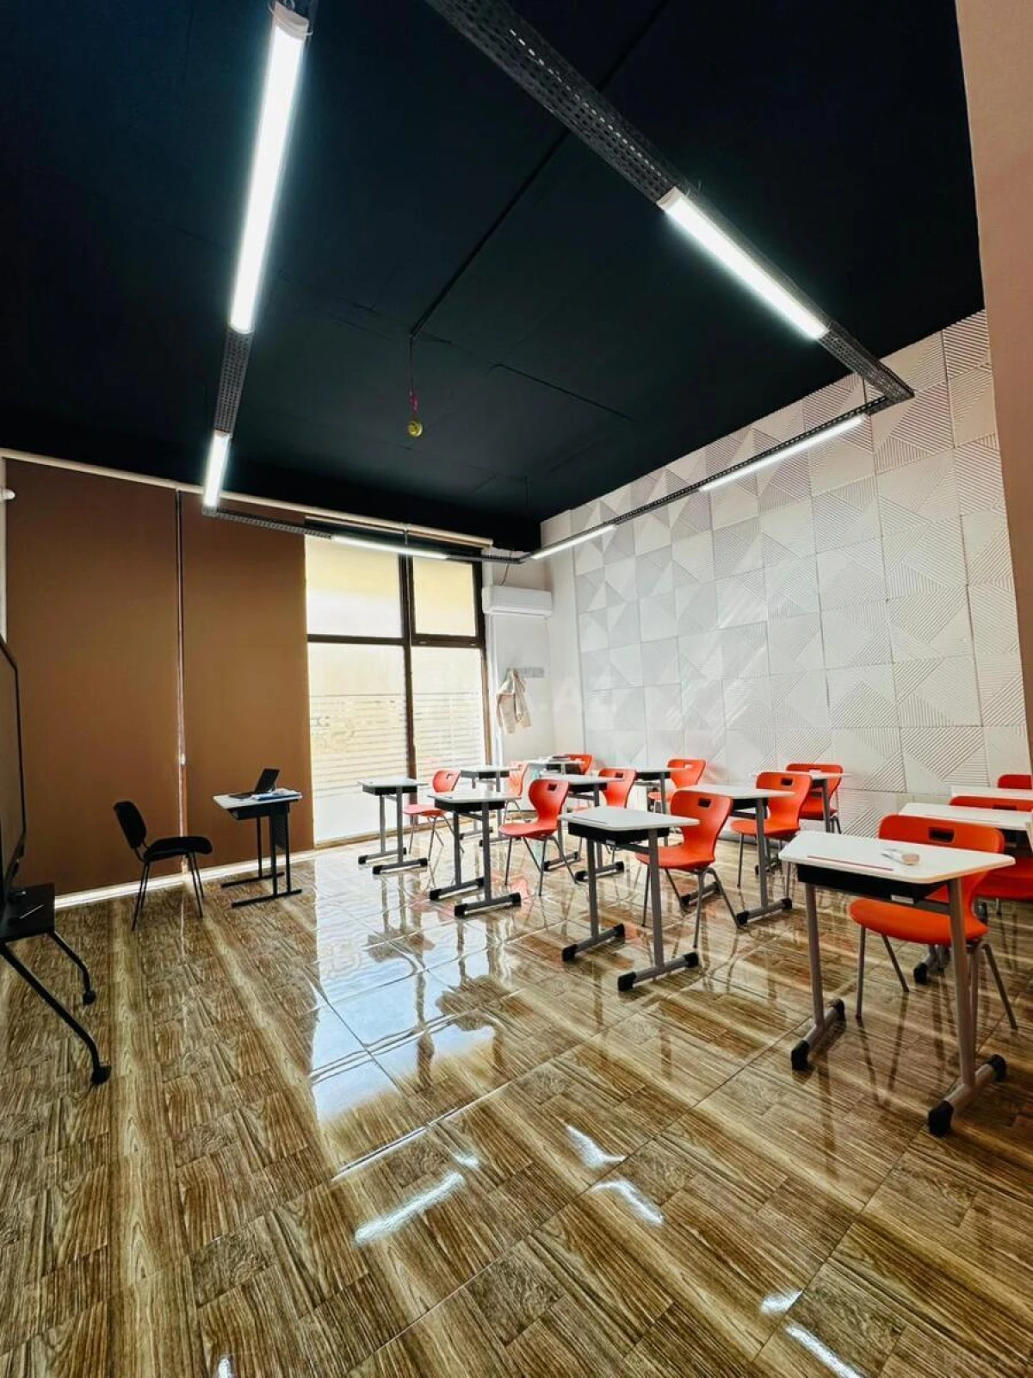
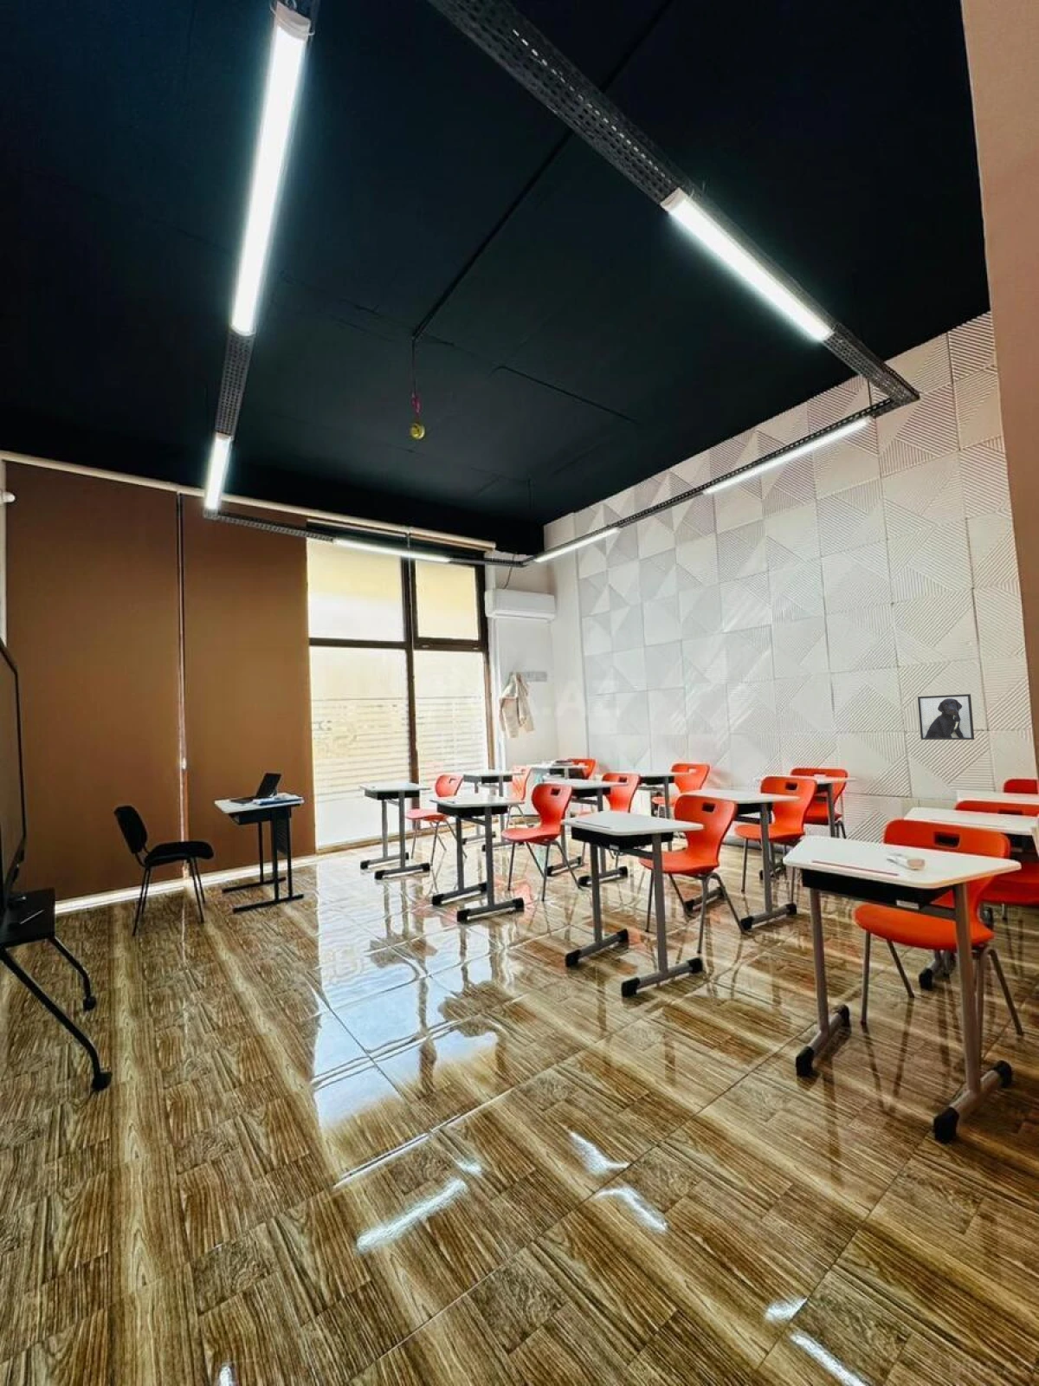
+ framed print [917,693,975,741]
